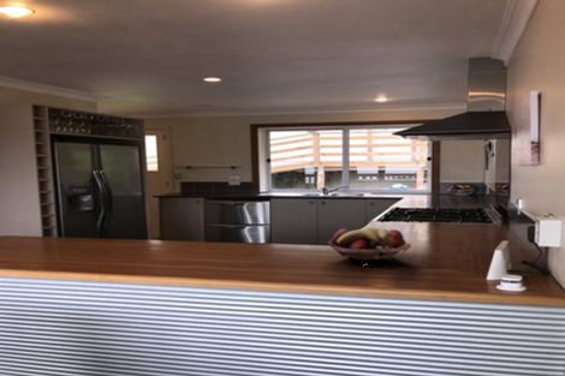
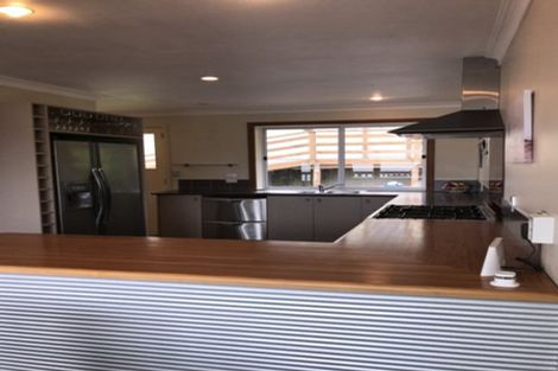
- fruit basket [327,226,412,263]
